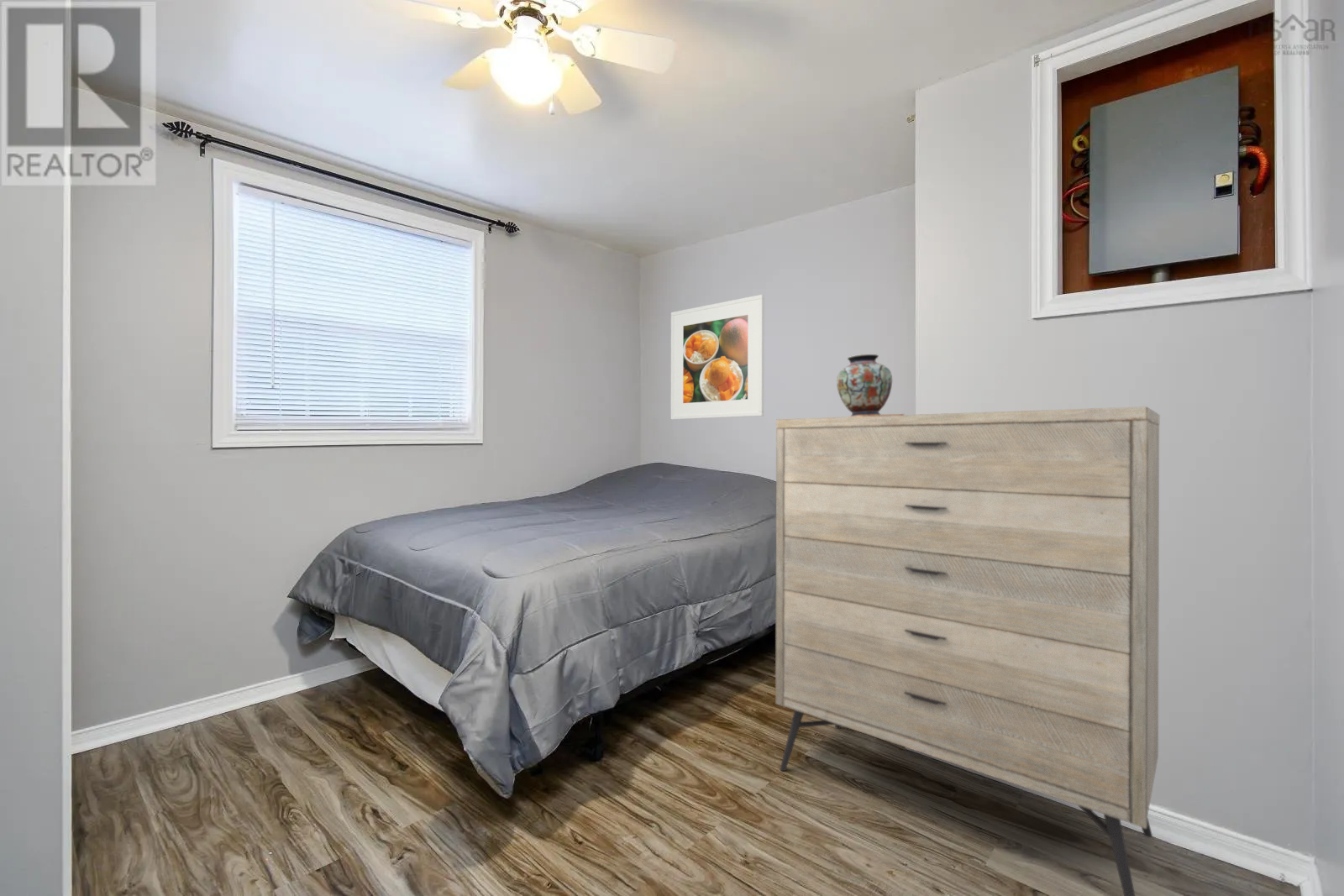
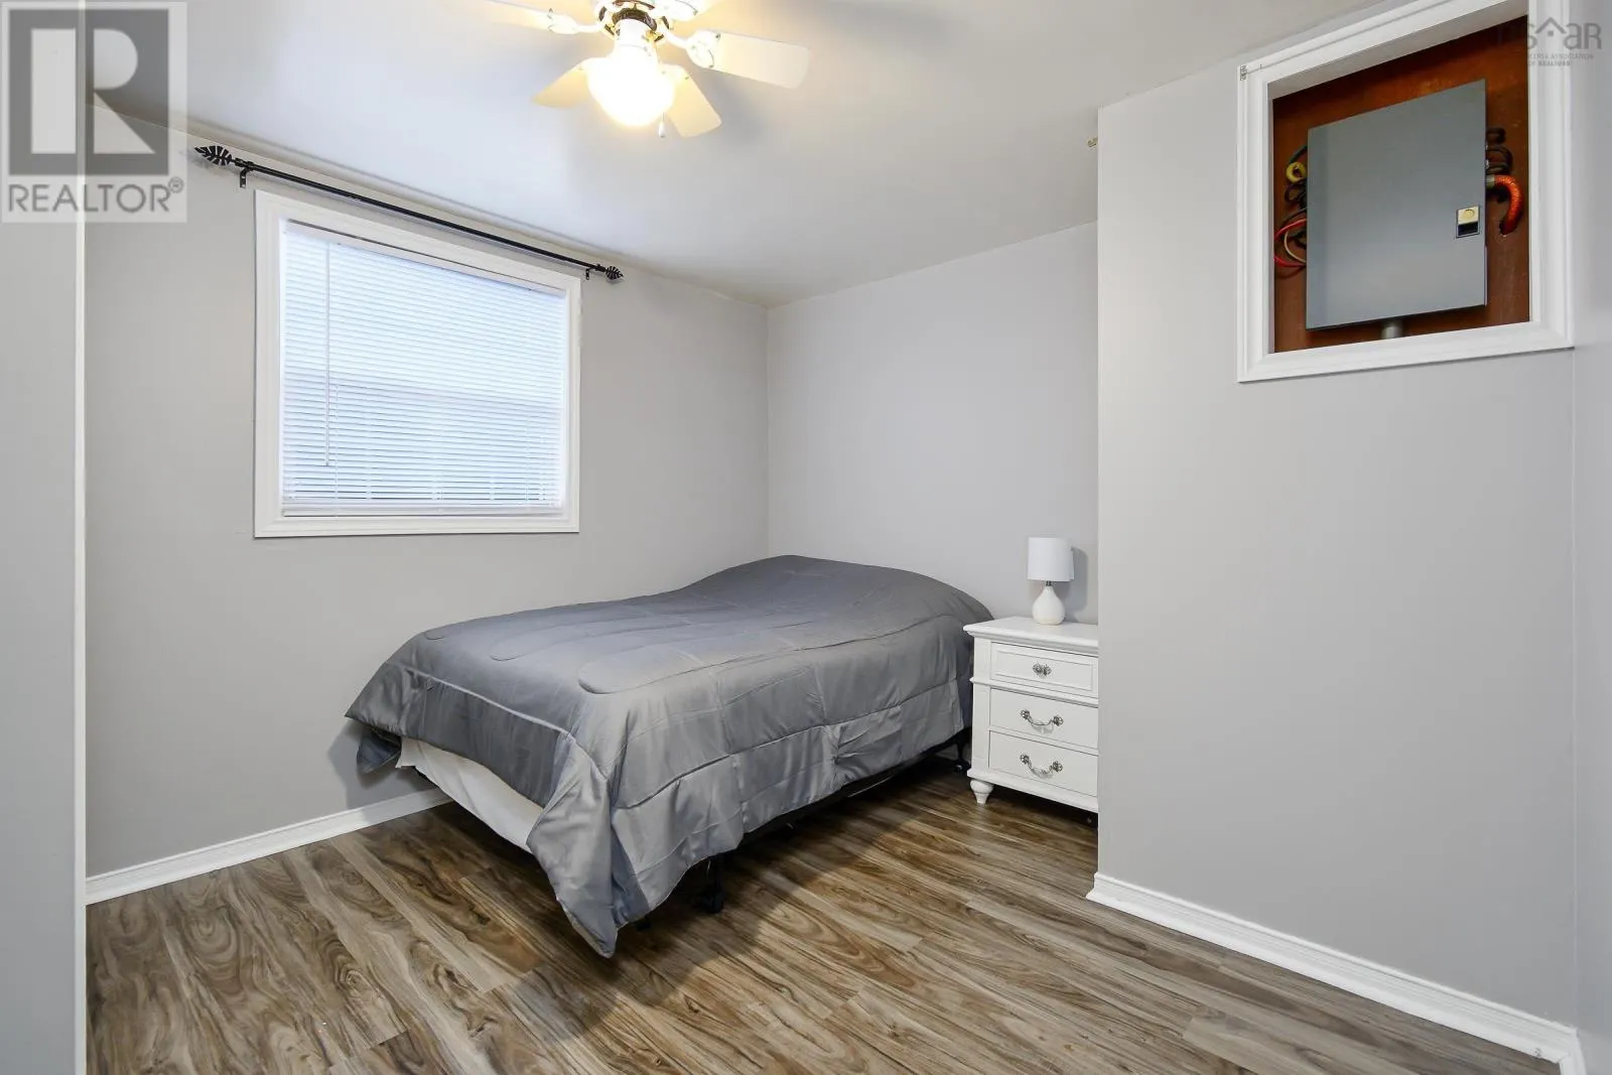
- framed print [670,294,764,421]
- dresser [774,406,1161,896]
- decorative vase [836,354,905,417]
